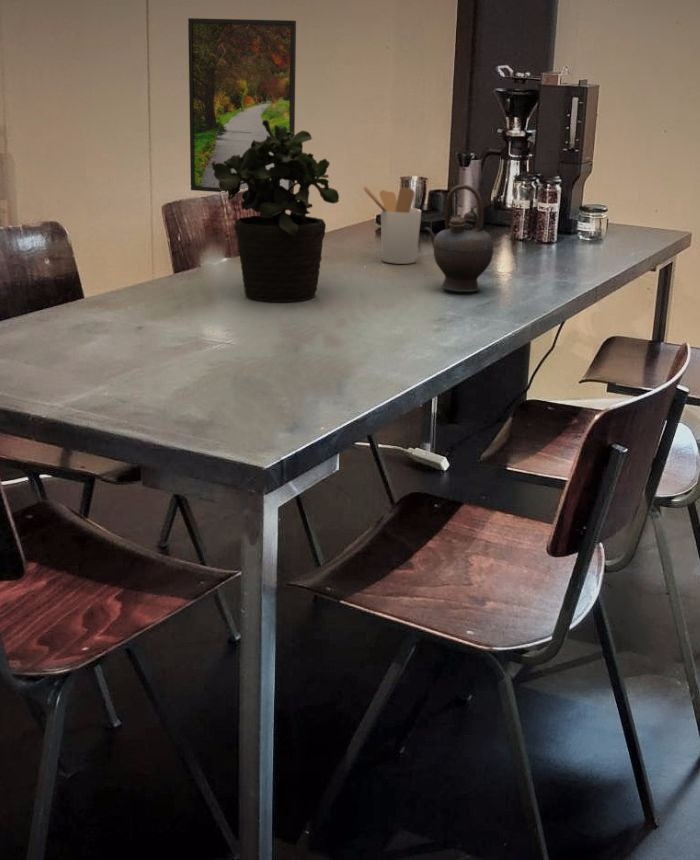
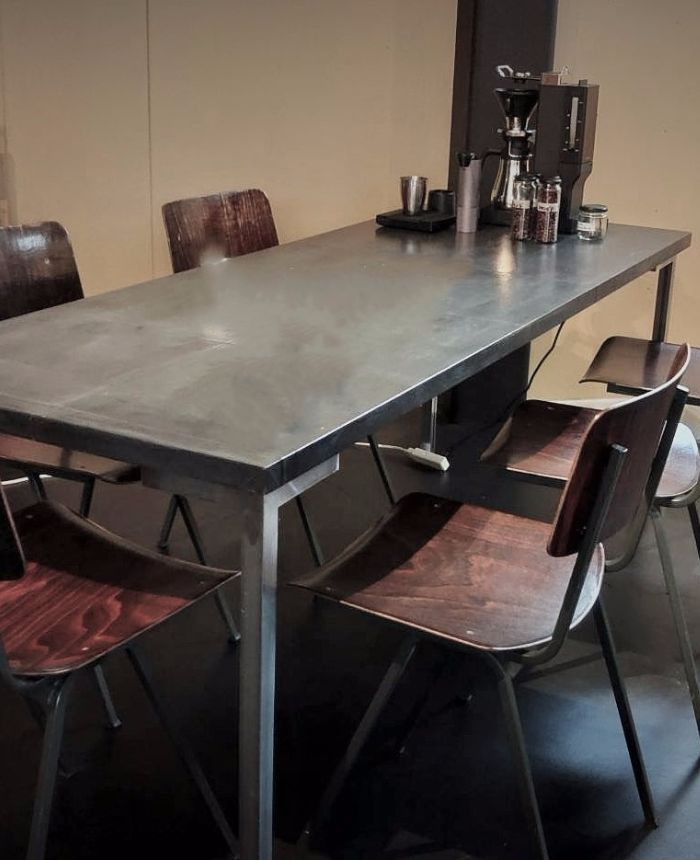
- utensil holder [362,186,422,265]
- potted plant [211,120,340,303]
- teapot [423,184,495,293]
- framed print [187,17,297,194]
